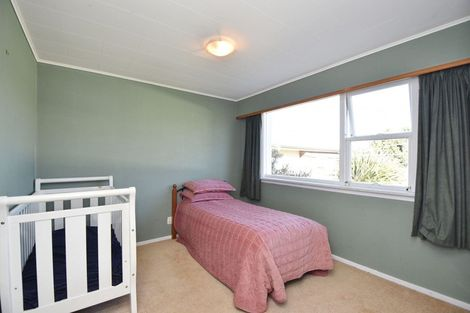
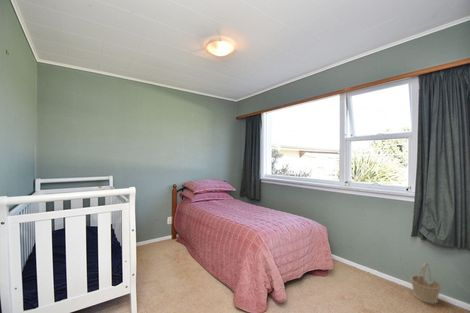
+ basket [409,261,442,304]
